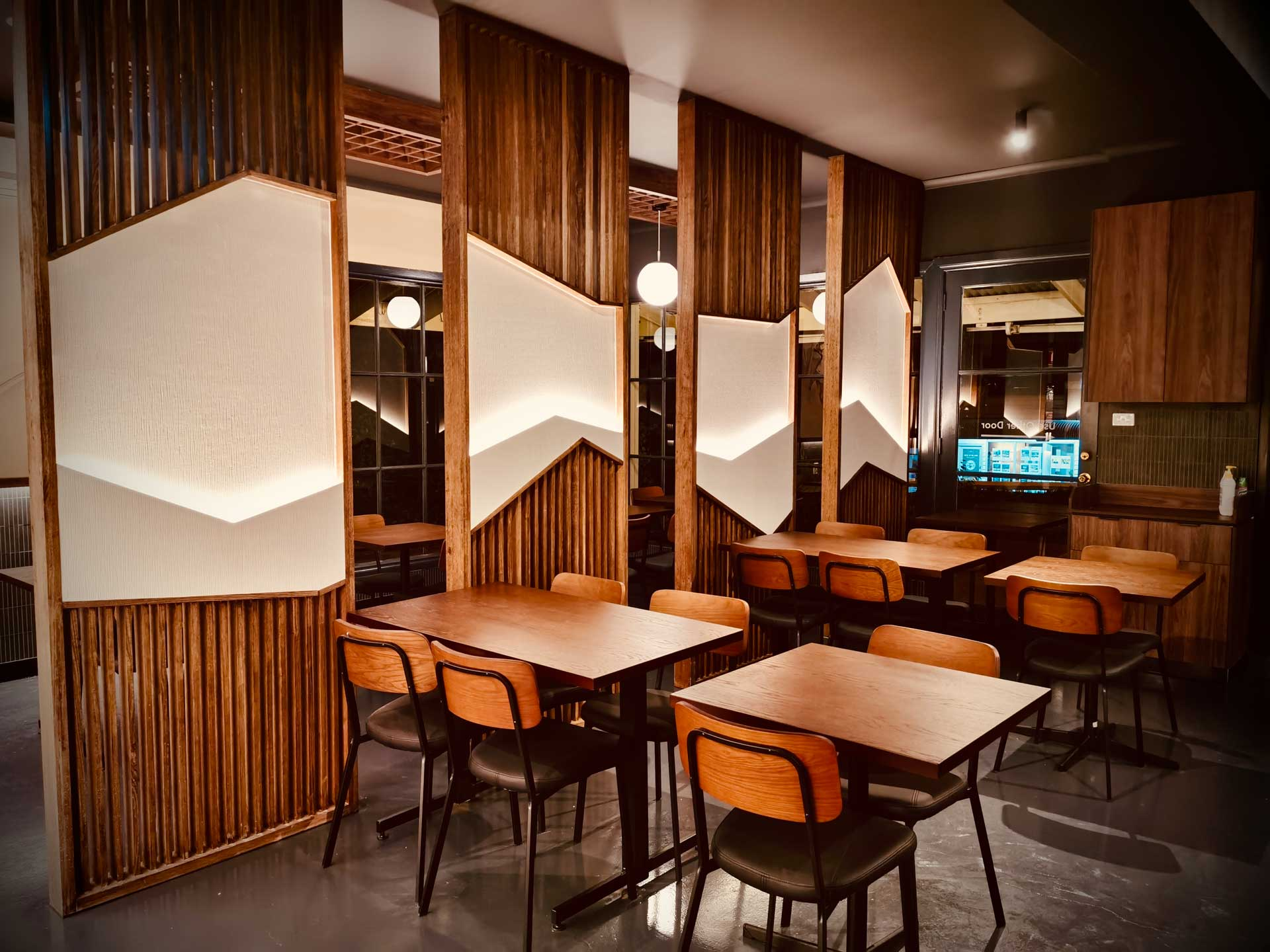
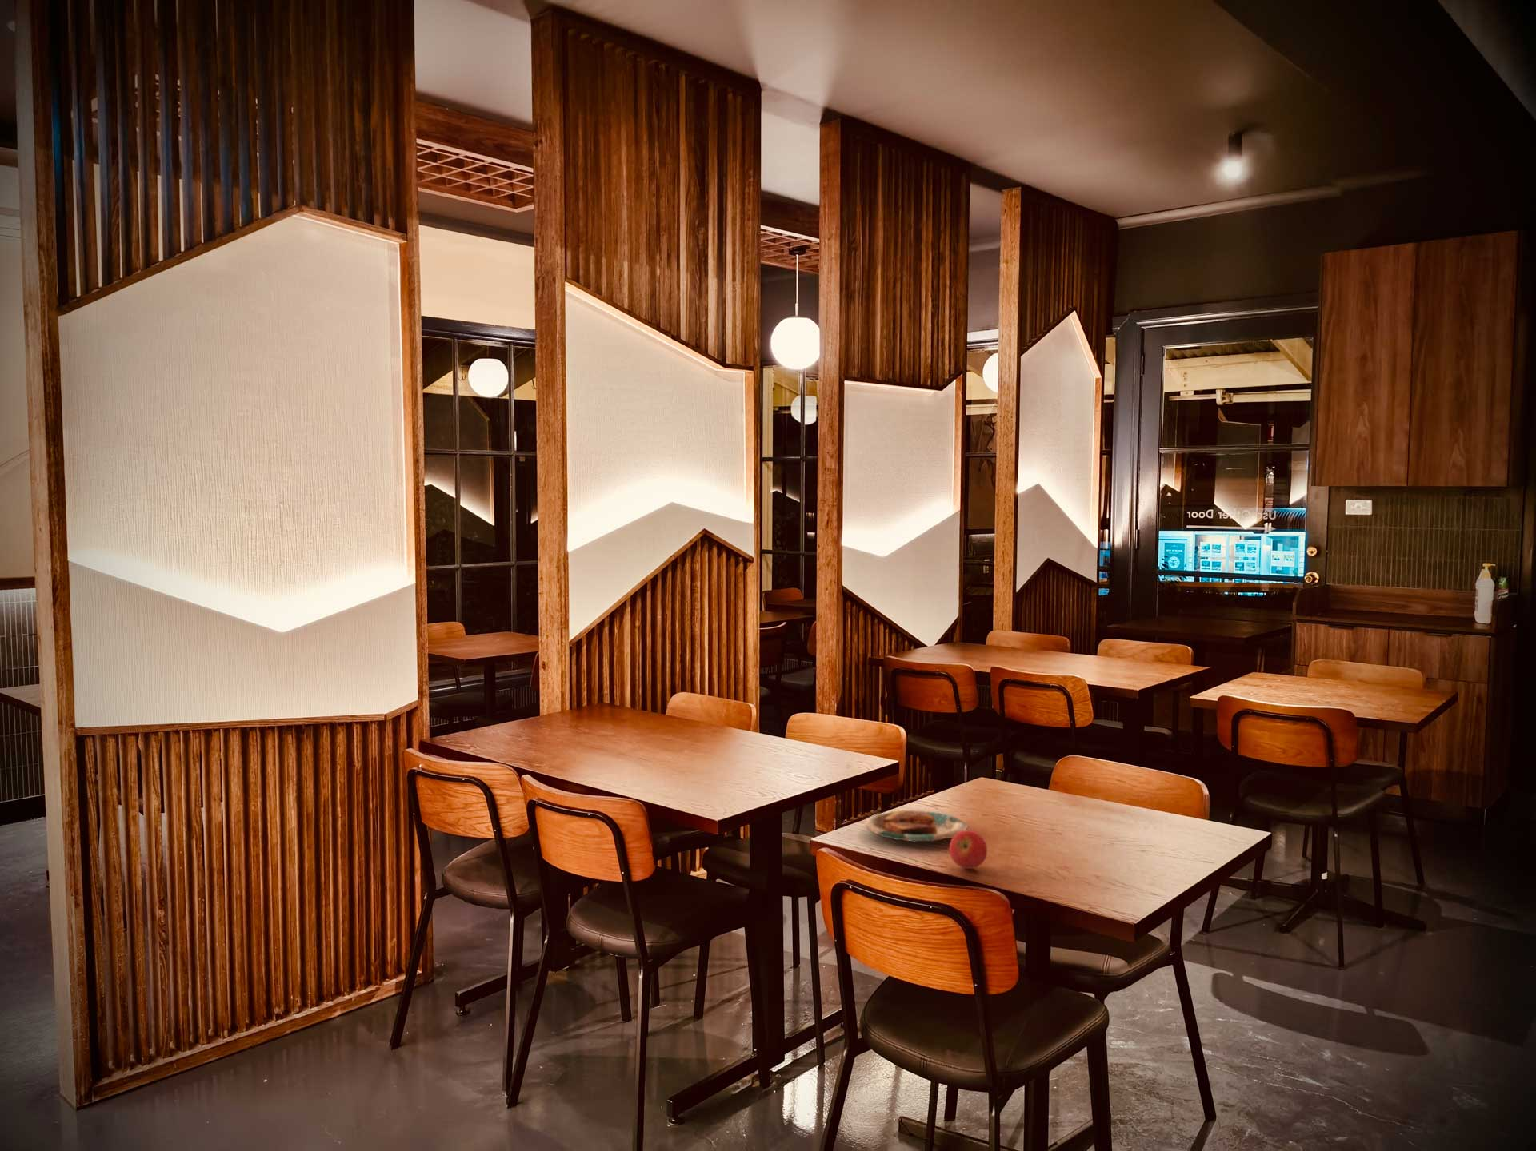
+ fruit [948,829,988,869]
+ plate [864,810,970,843]
